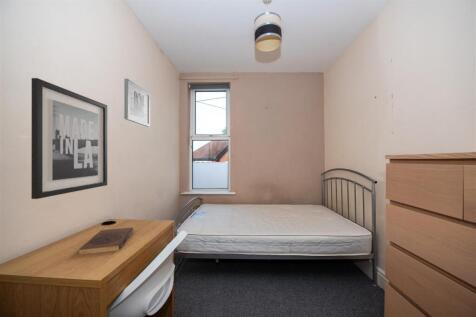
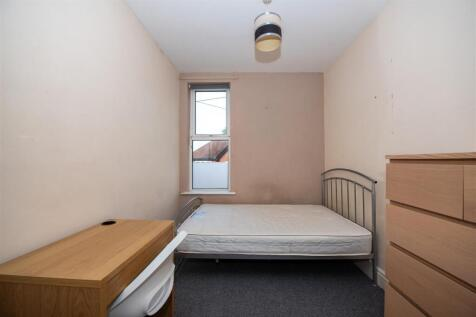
- wall art [123,78,151,128]
- wall art [30,77,108,200]
- book [78,227,134,255]
